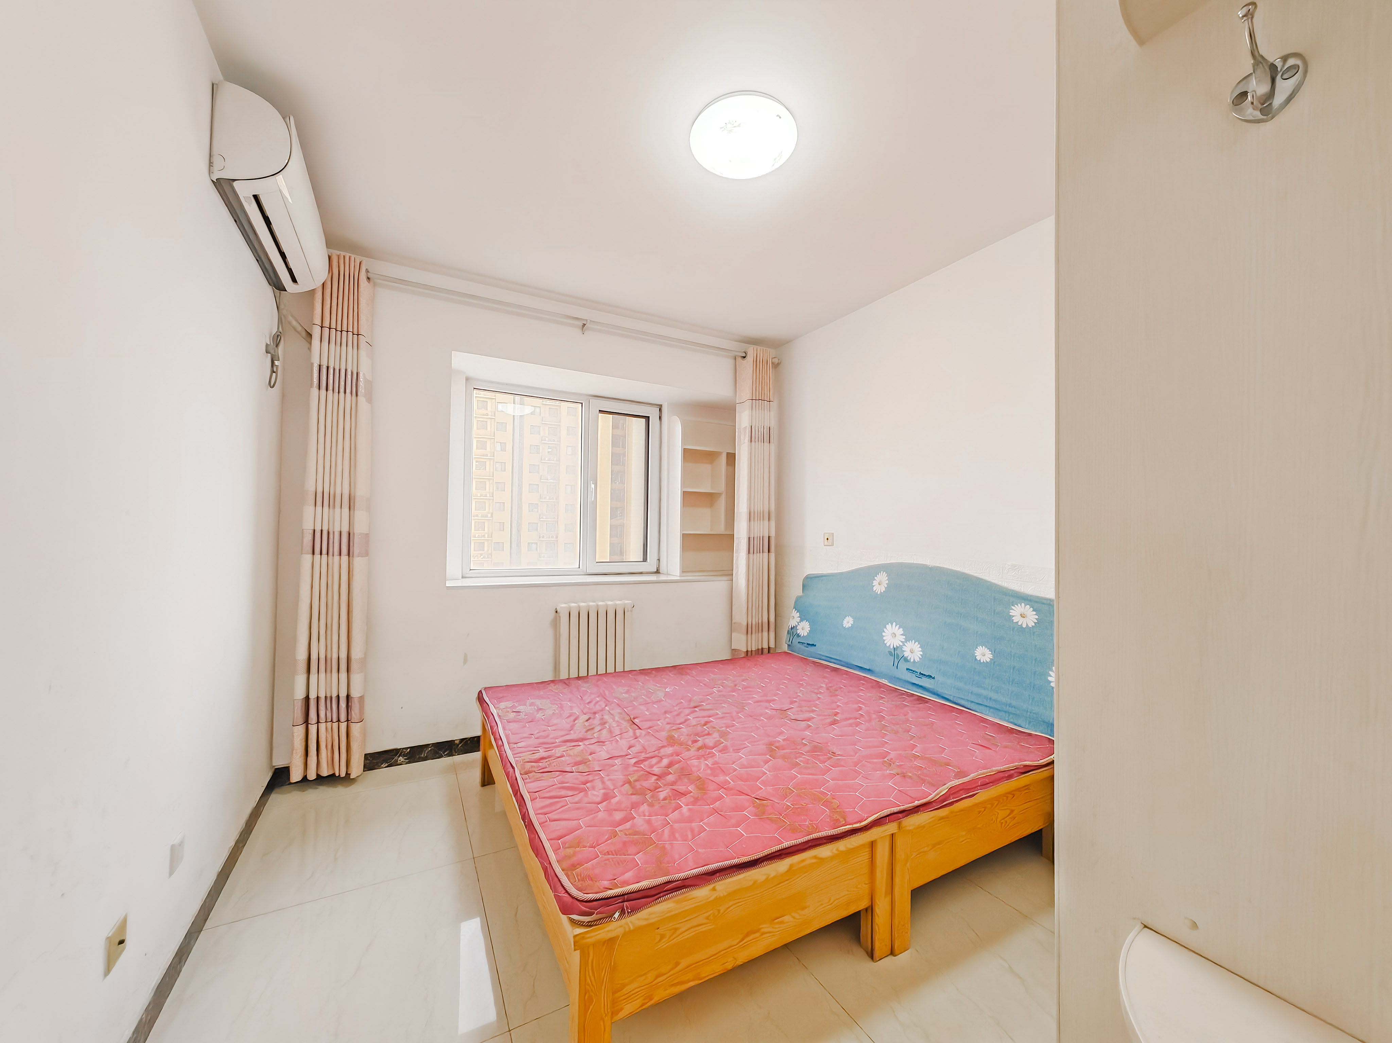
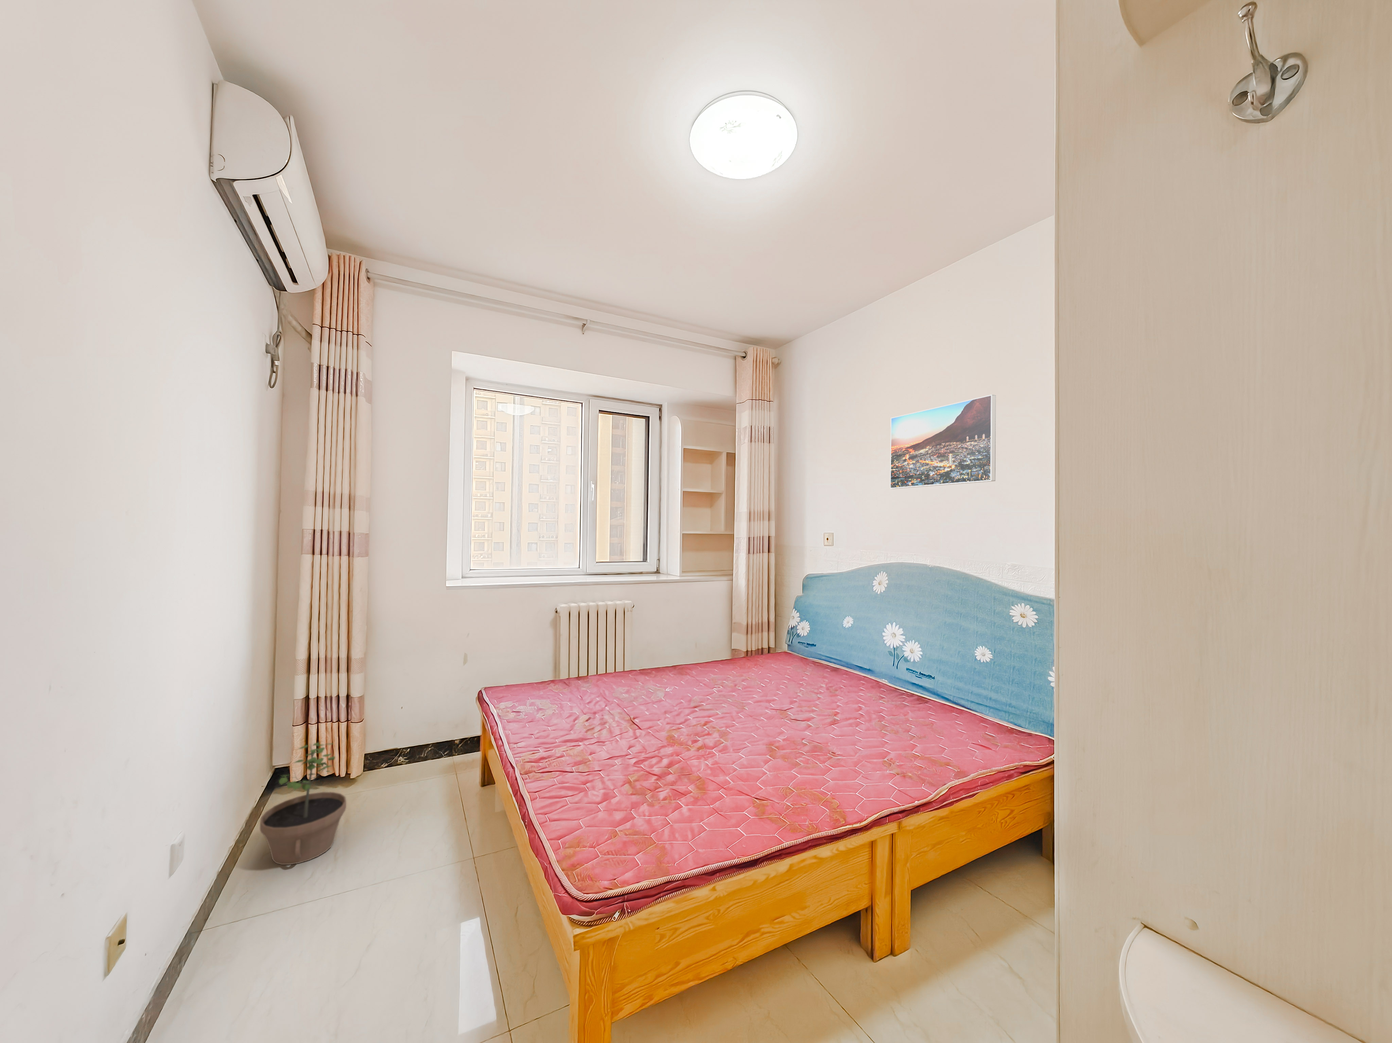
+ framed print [890,394,996,490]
+ potted plant [260,742,346,866]
